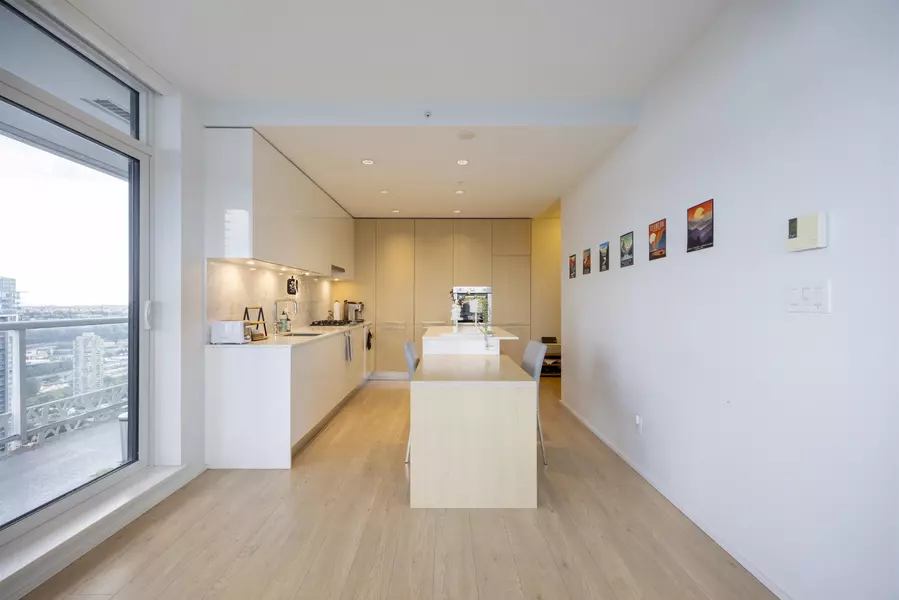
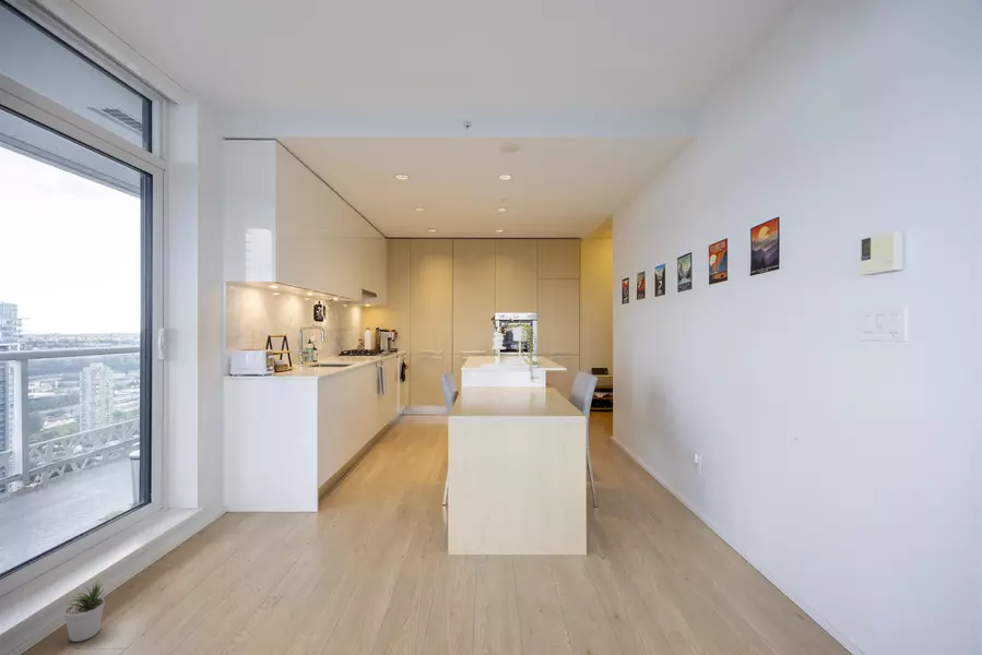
+ potted plant [62,579,108,643]
